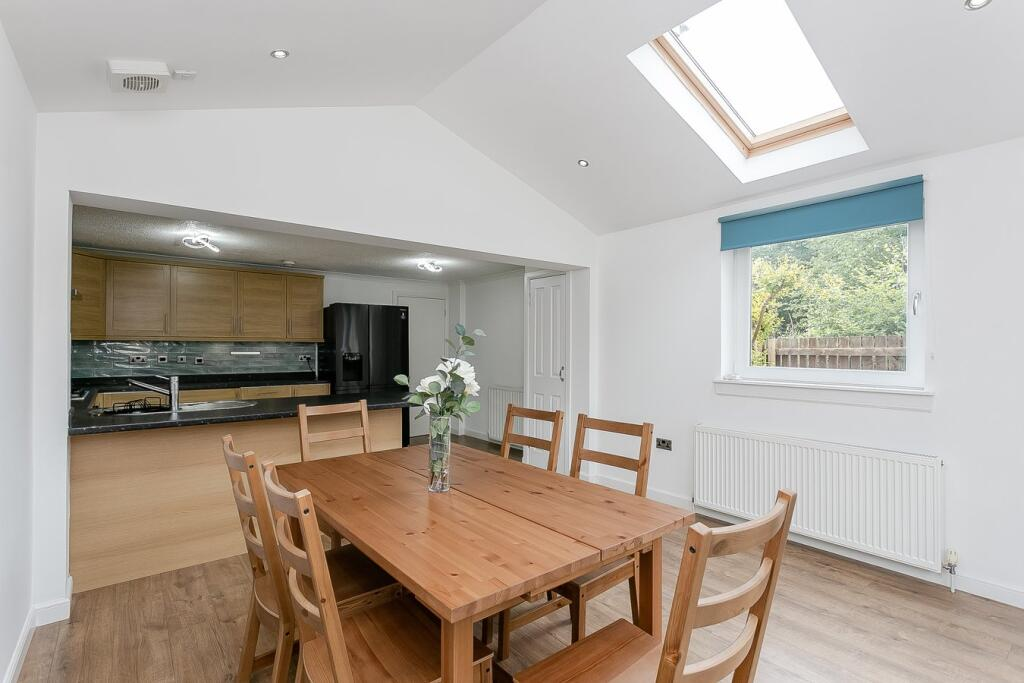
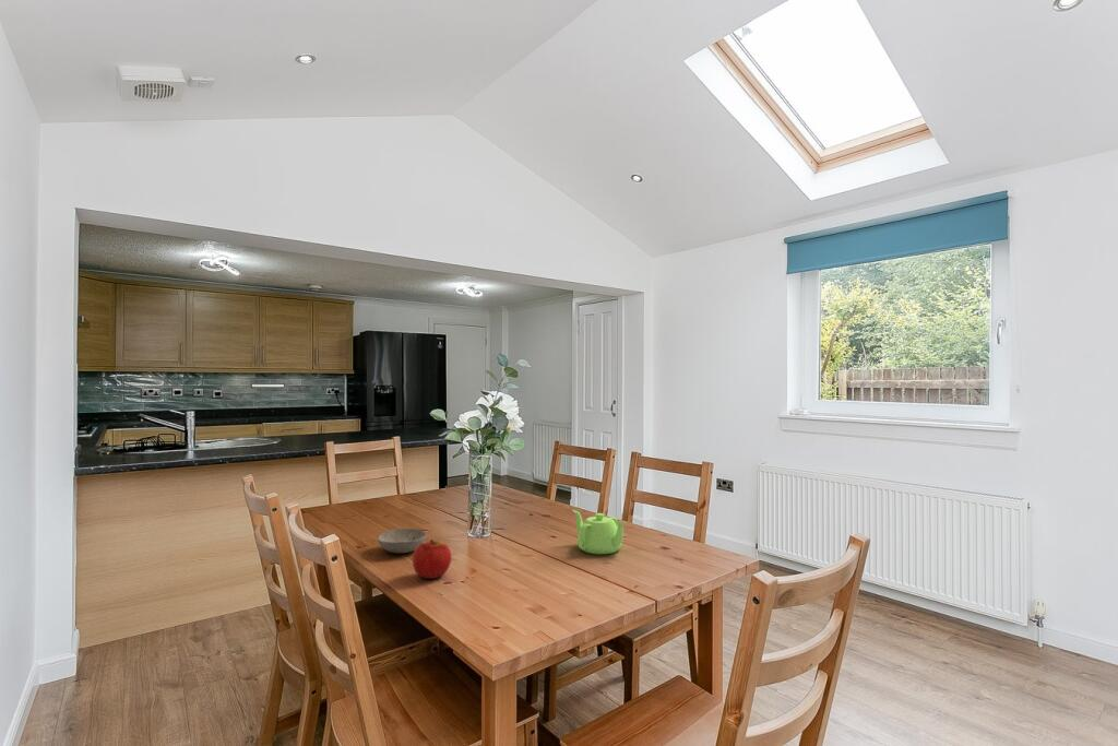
+ apple [412,538,452,580]
+ teapot [572,509,628,555]
+ bowl [377,528,428,554]
